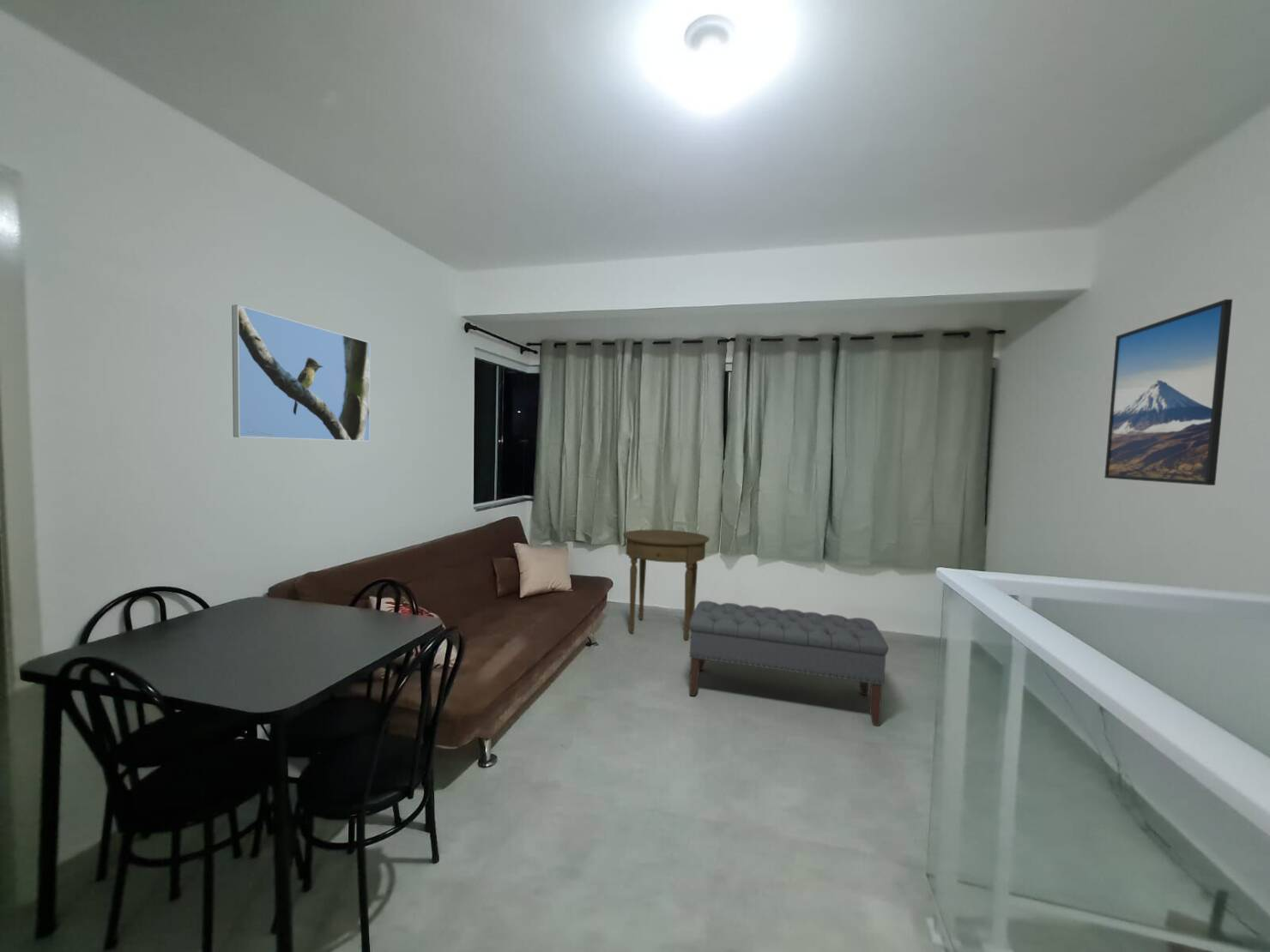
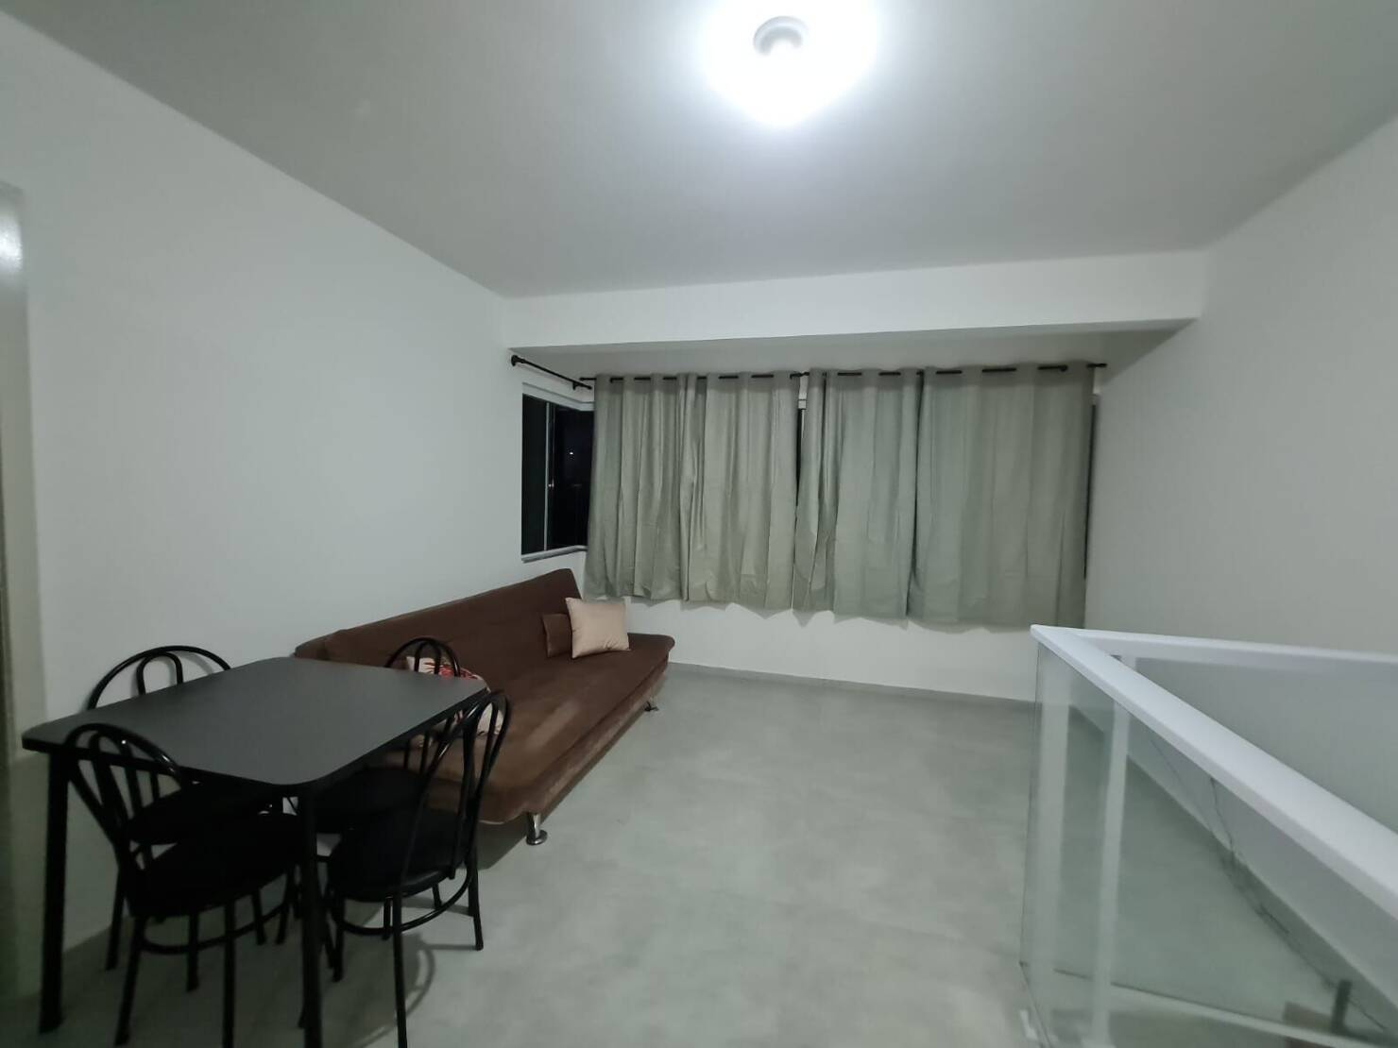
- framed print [231,304,371,443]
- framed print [1104,298,1233,486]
- bench [689,600,889,727]
- side table [622,529,711,642]
